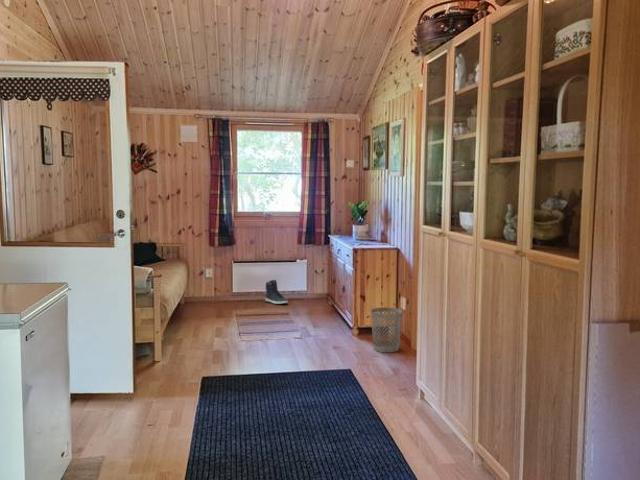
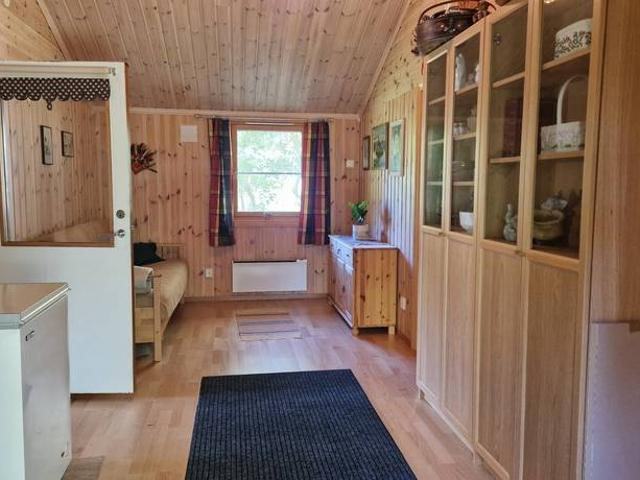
- sneaker [264,279,289,305]
- wastebasket [370,306,404,353]
